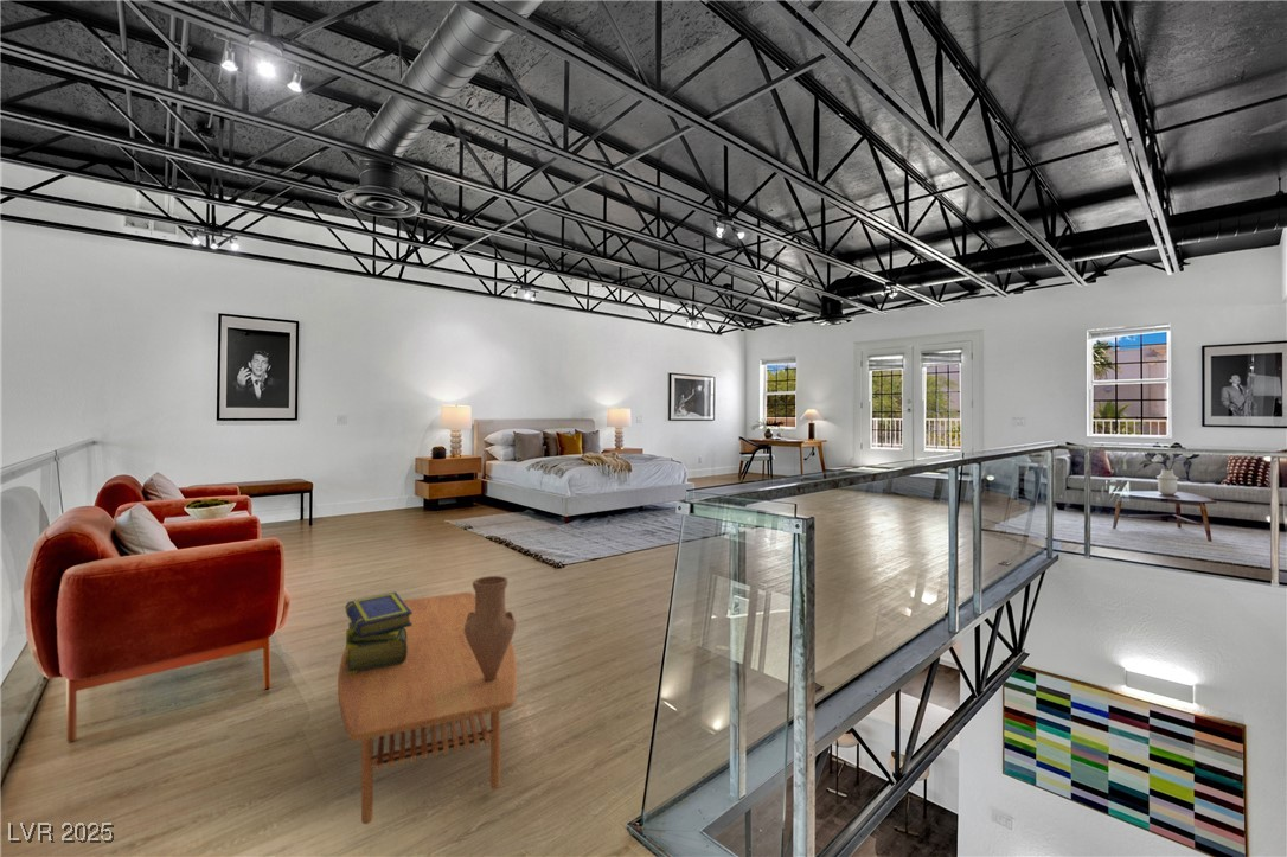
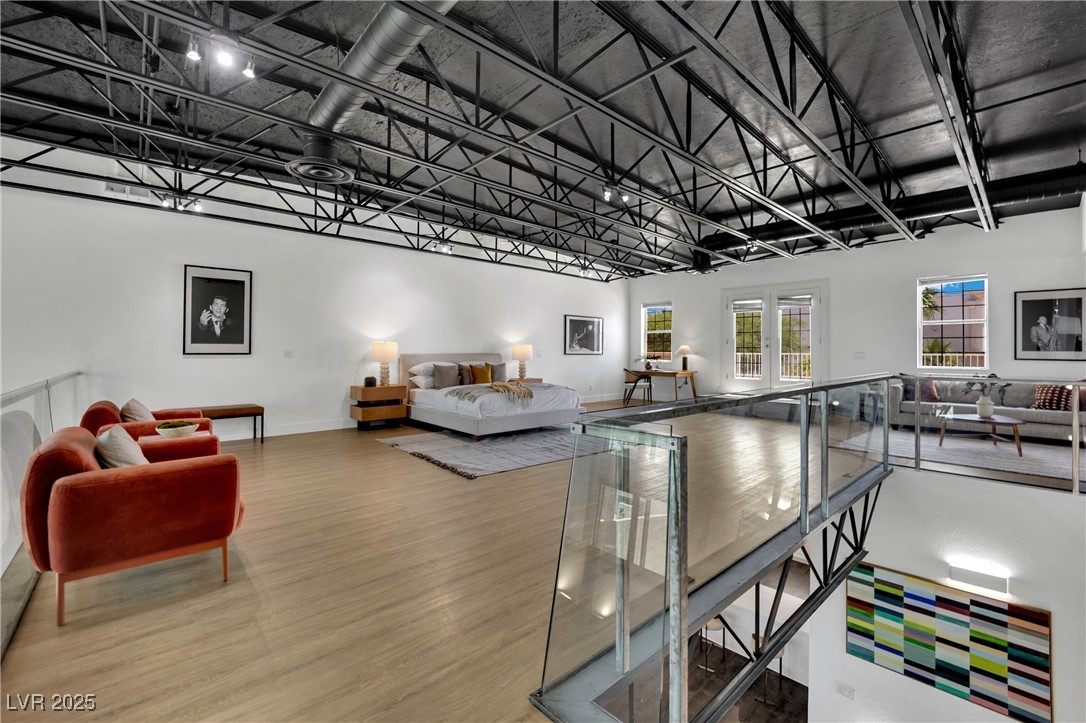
- vase [465,575,517,680]
- coffee table [337,591,518,825]
- stack of books [345,590,412,674]
